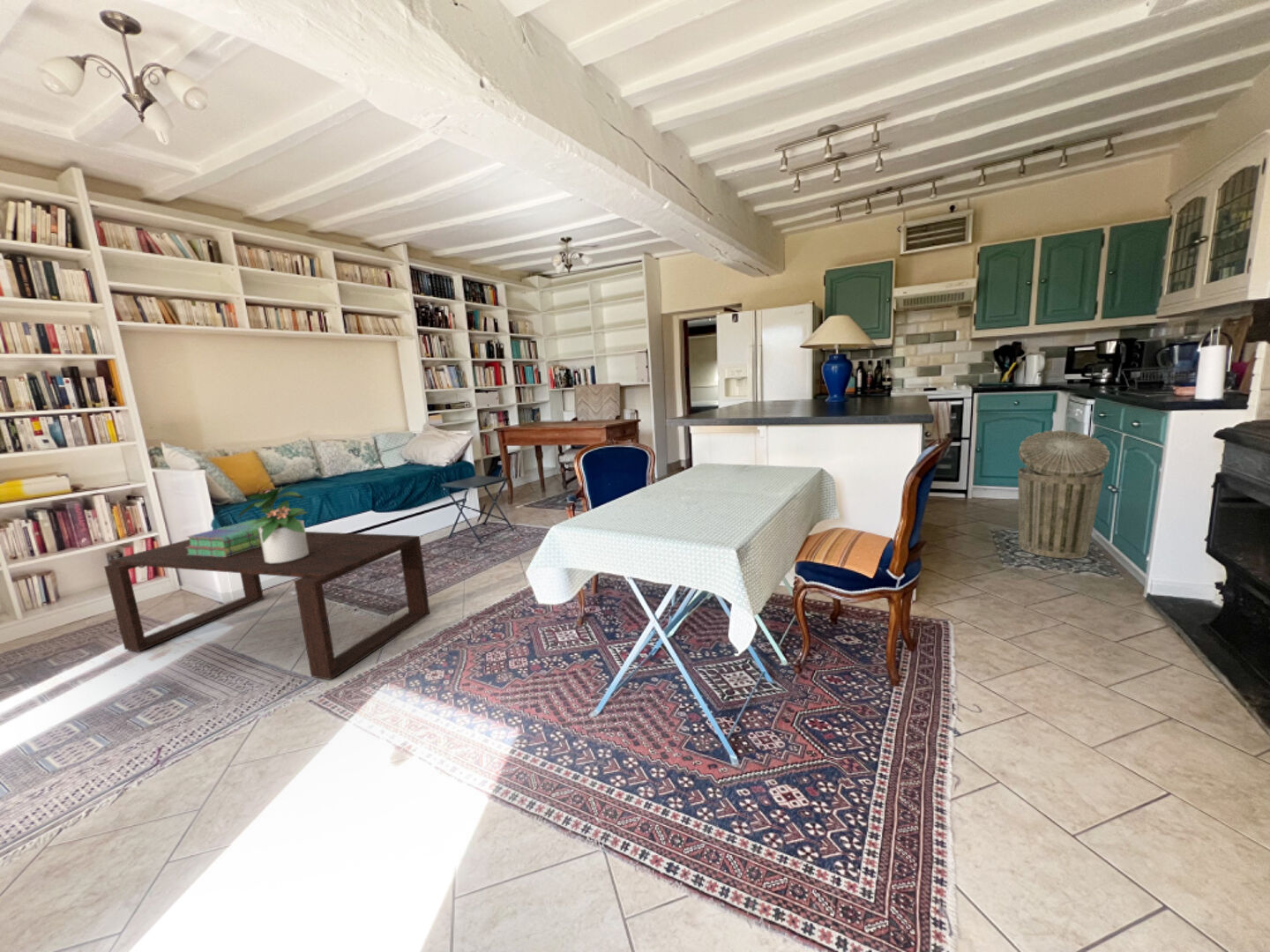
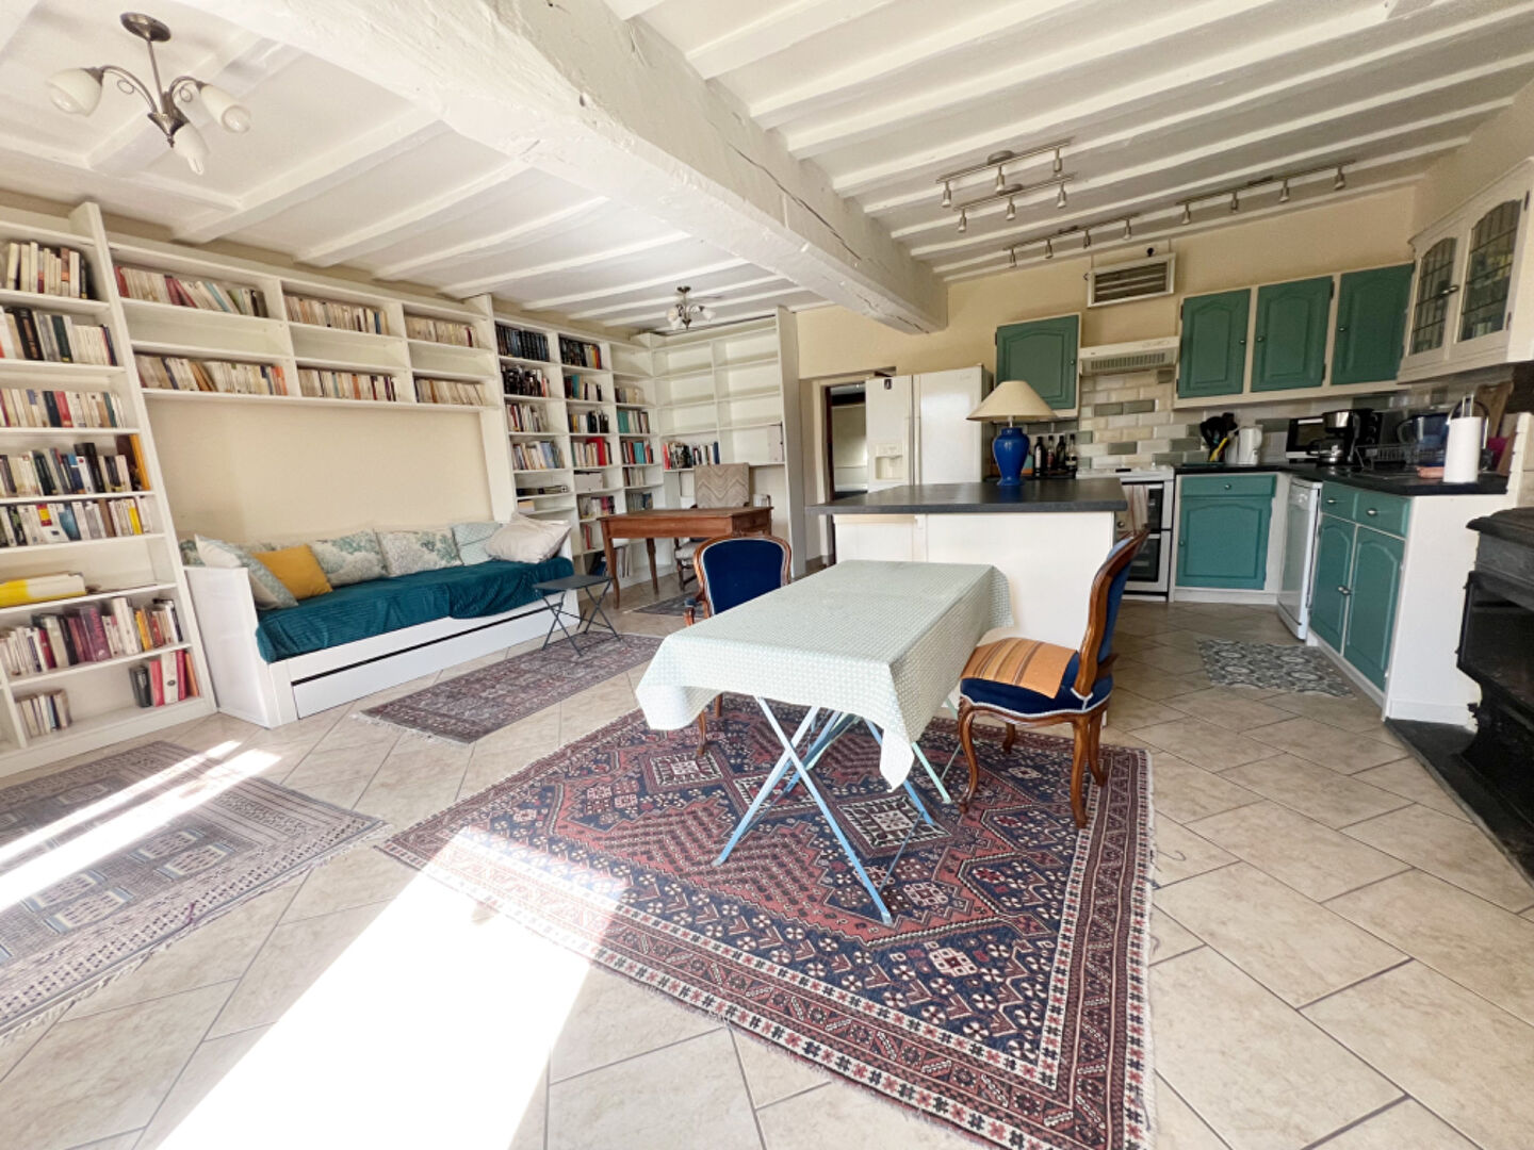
- trash can [1017,429,1110,560]
- coffee table [103,531,430,681]
- potted plant [235,482,310,563]
- stack of books [185,518,270,557]
